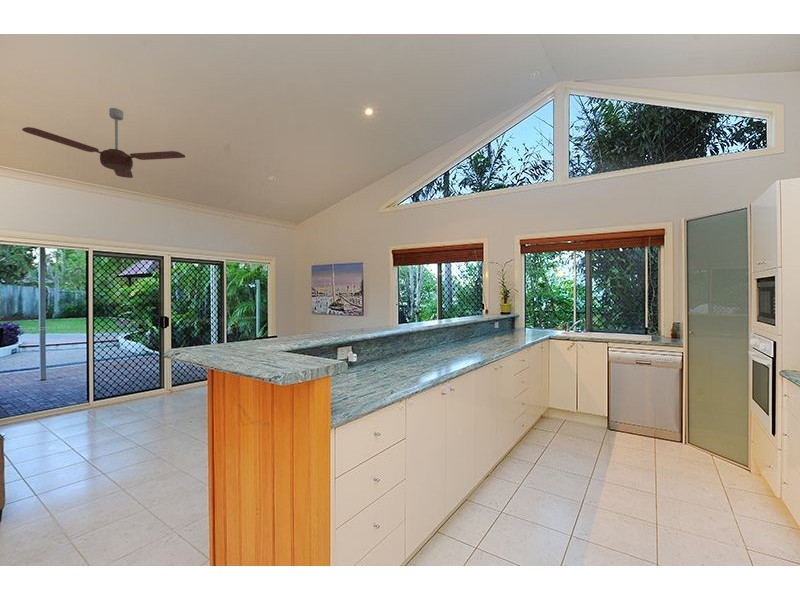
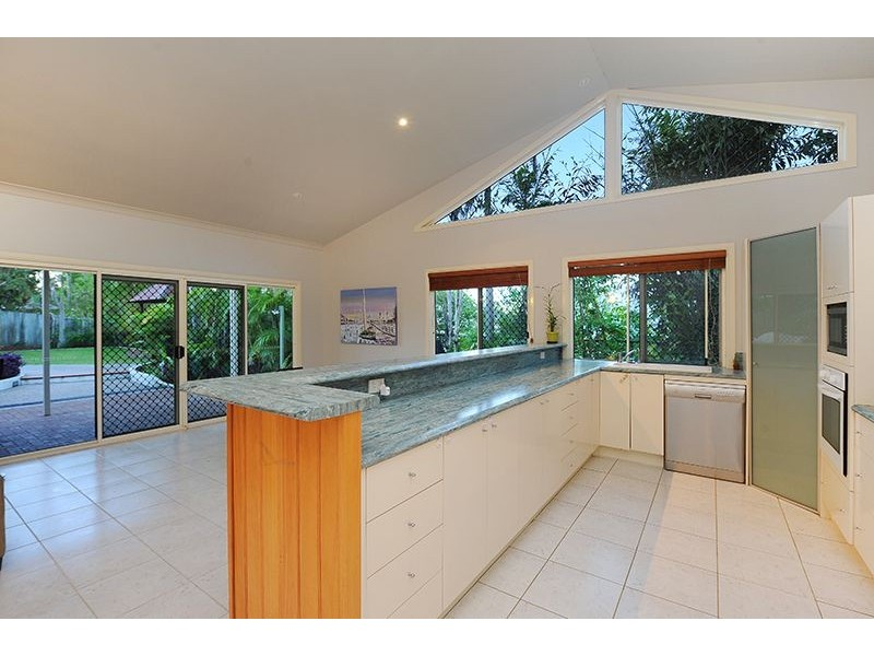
- ceiling fan [21,107,186,179]
